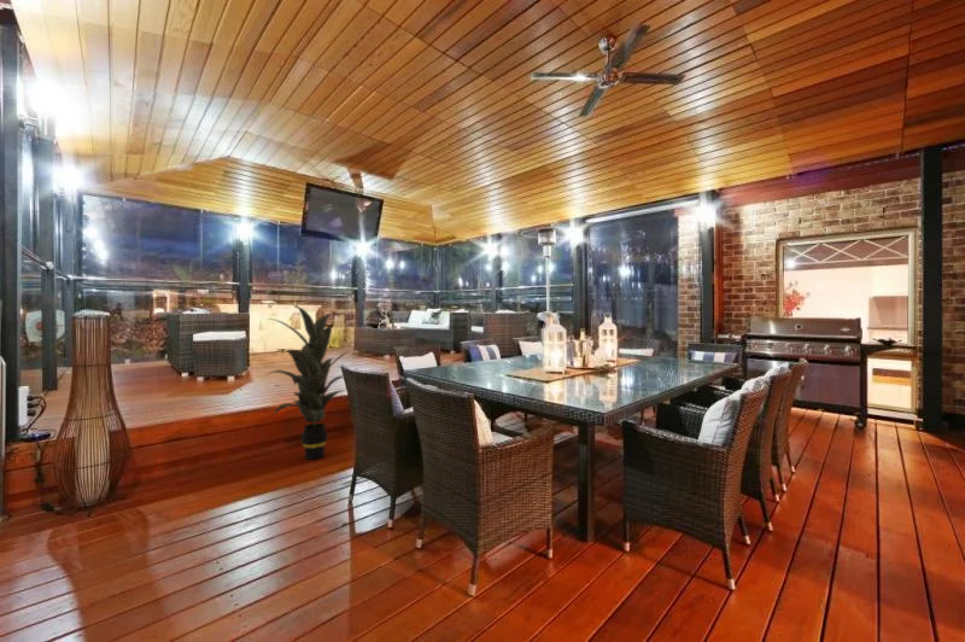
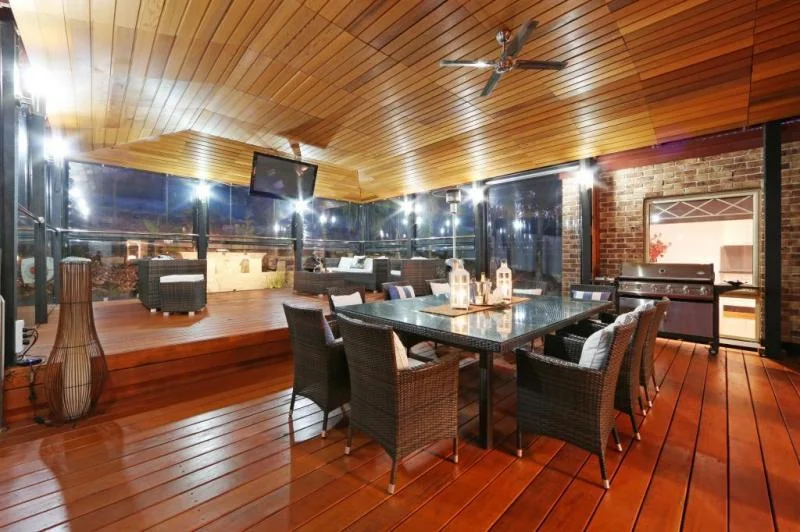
- indoor plant [262,303,349,461]
